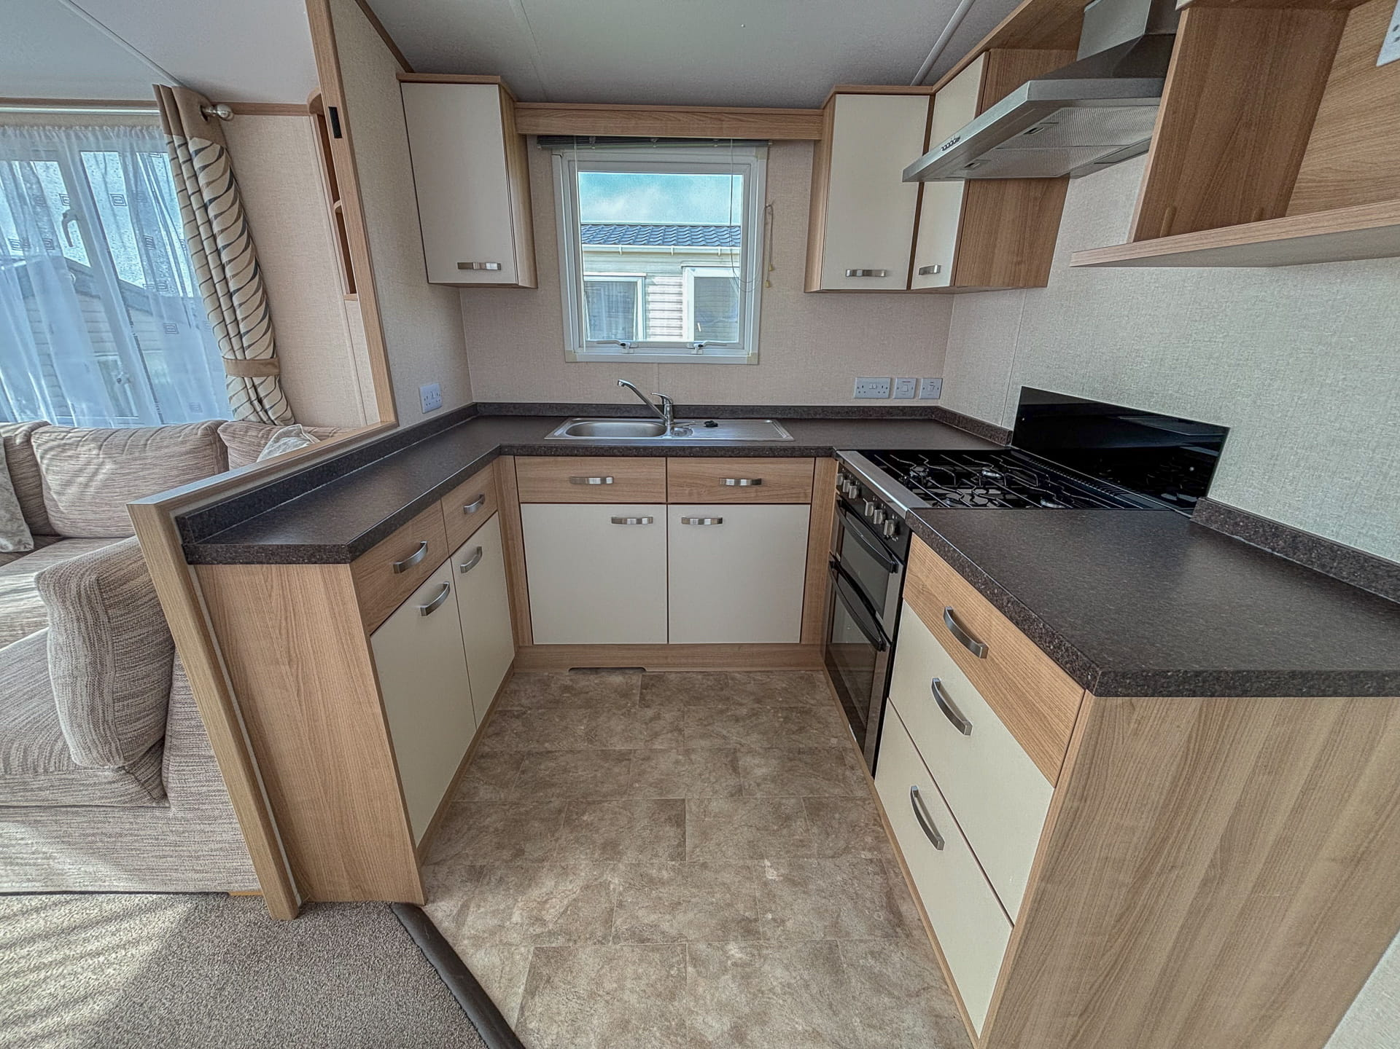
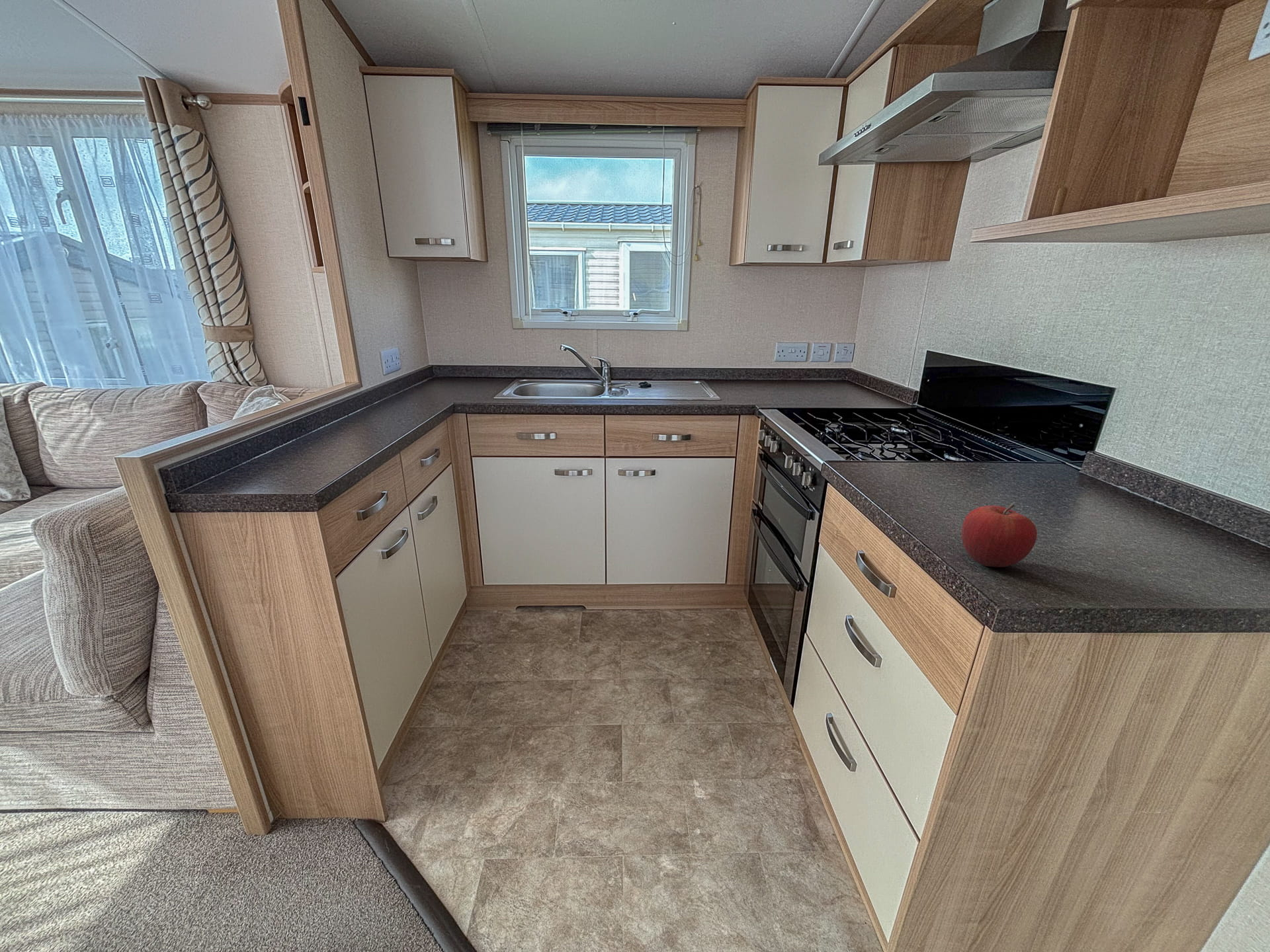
+ fruit [961,503,1038,568]
